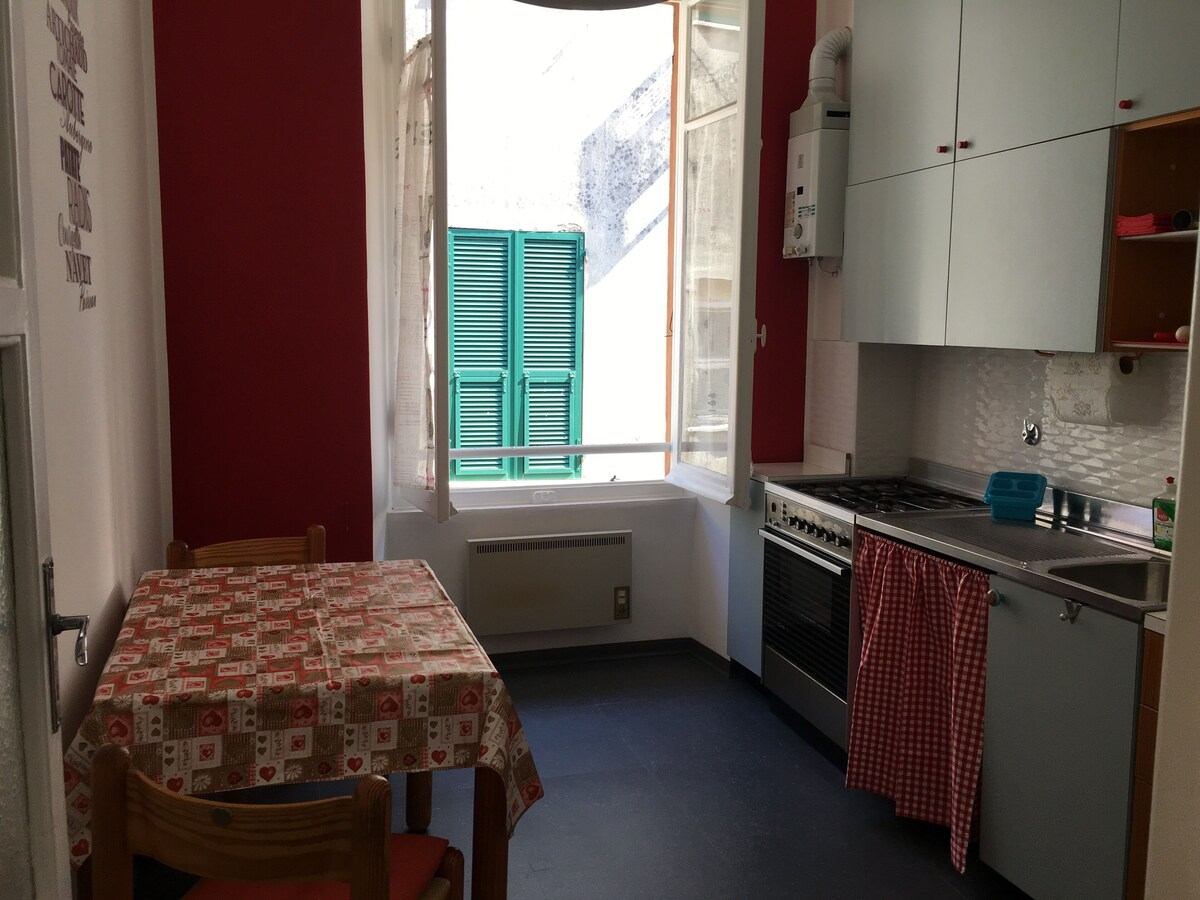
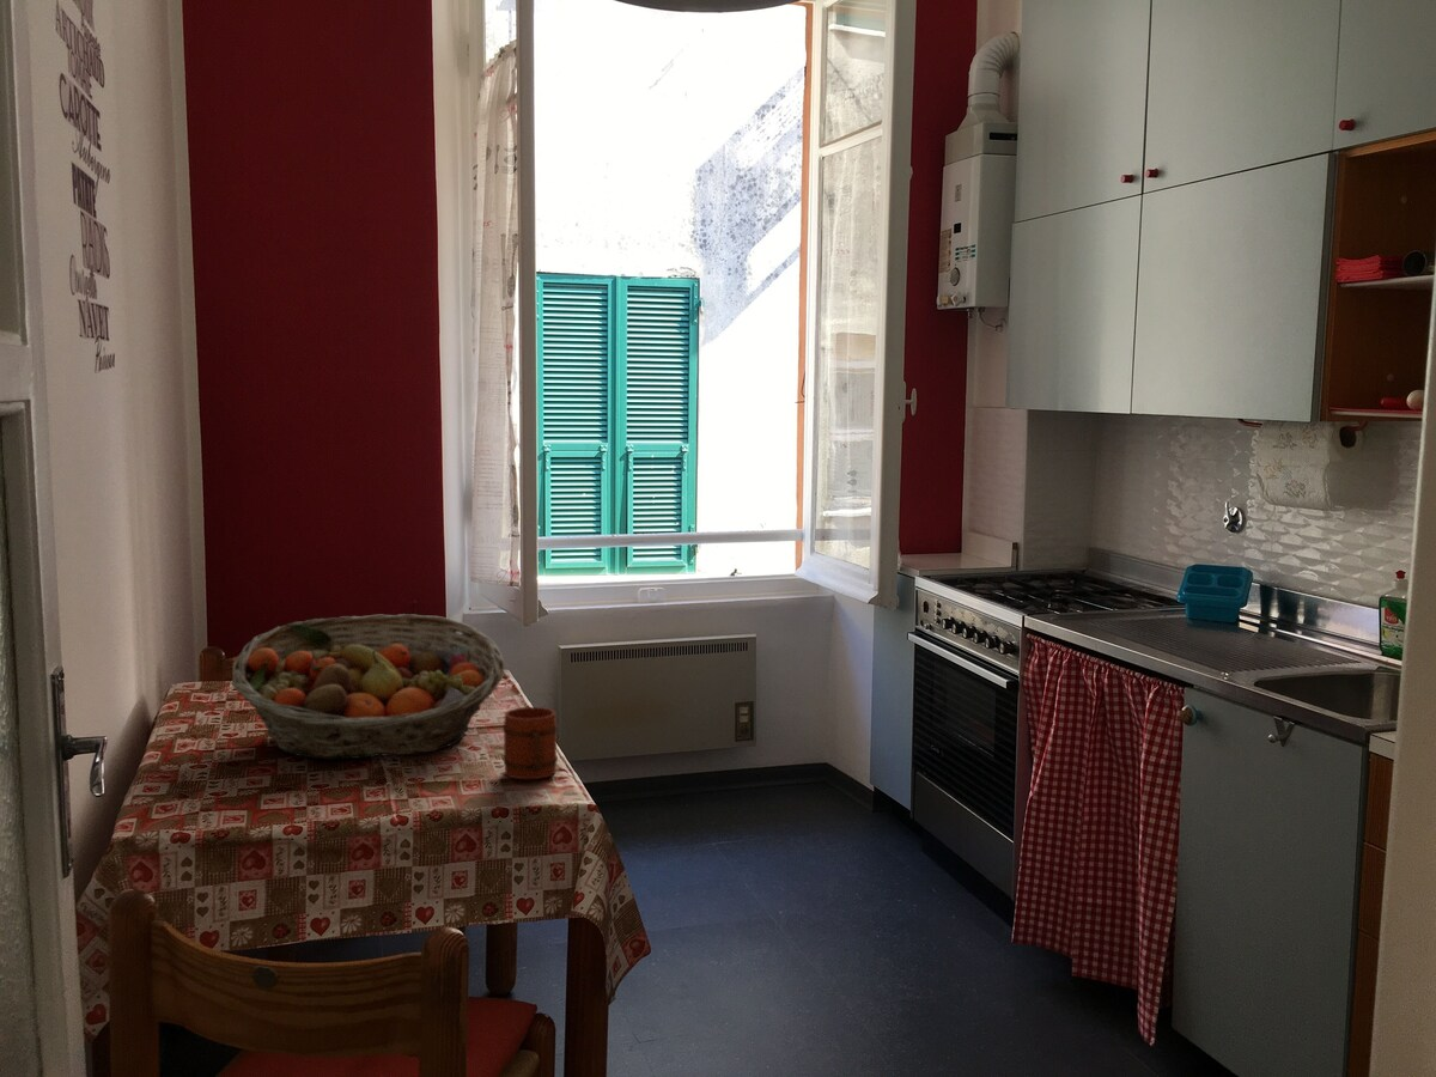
+ fruit basket [231,613,505,761]
+ mug [501,706,559,780]
